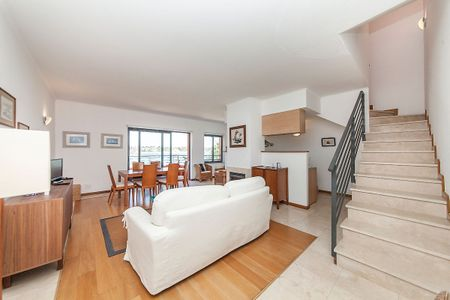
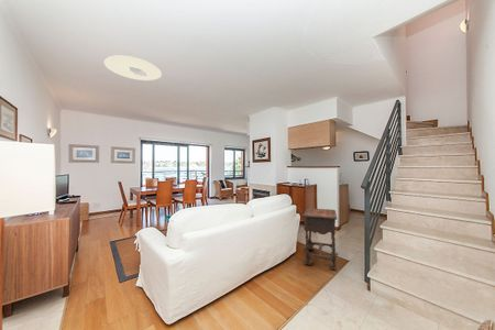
+ ceiling light [103,55,163,81]
+ side table [300,207,339,271]
